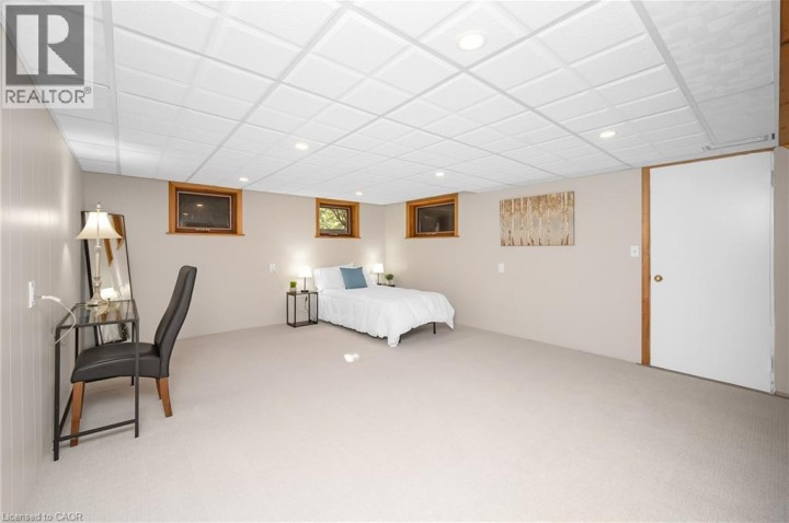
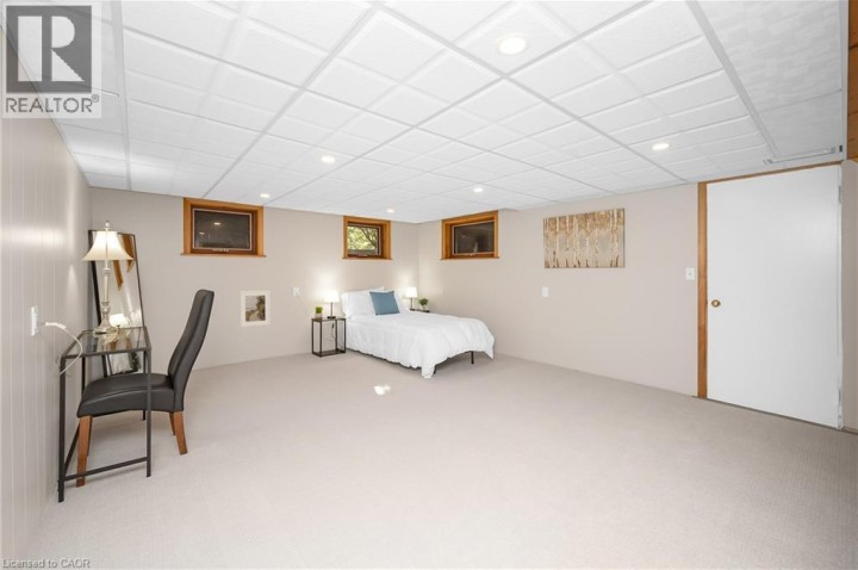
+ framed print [238,290,272,328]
